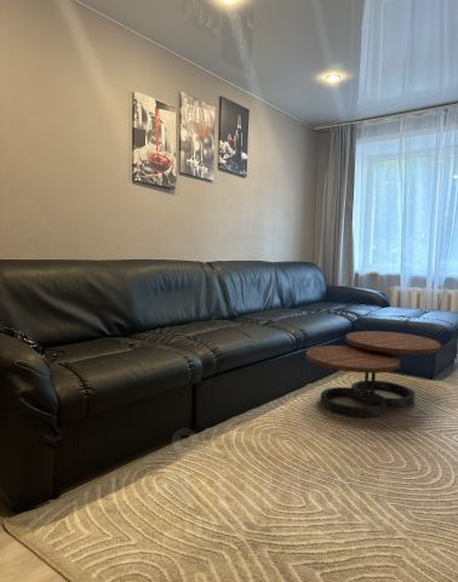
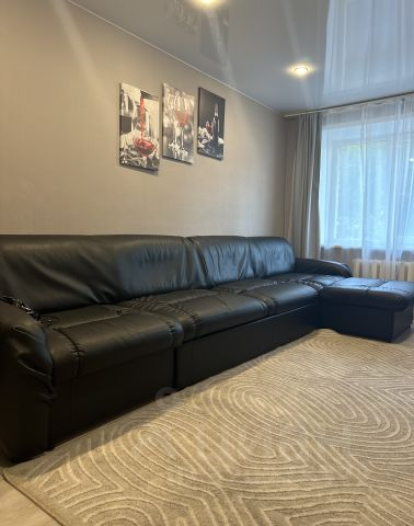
- coffee table [305,330,442,418]
